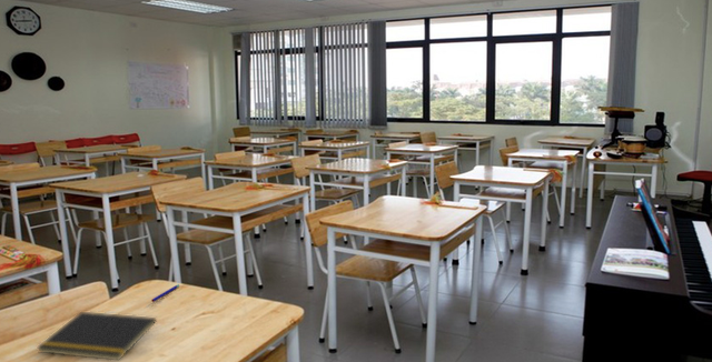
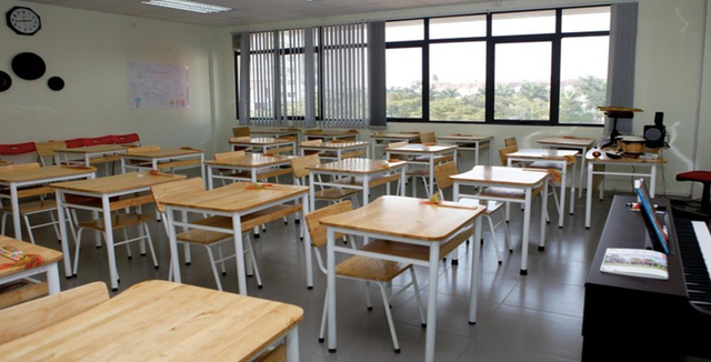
- notepad [36,311,157,361]
- pen [150,283,180,303]
